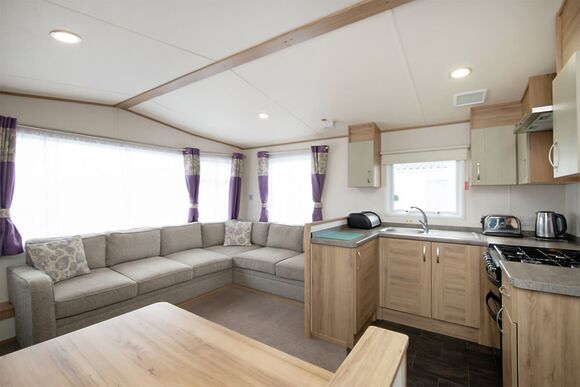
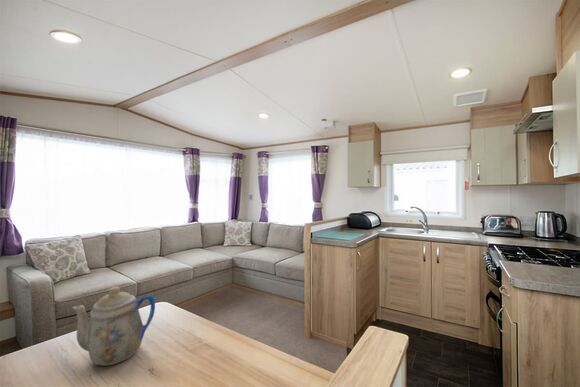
+ teapot [72,286,156,367]
